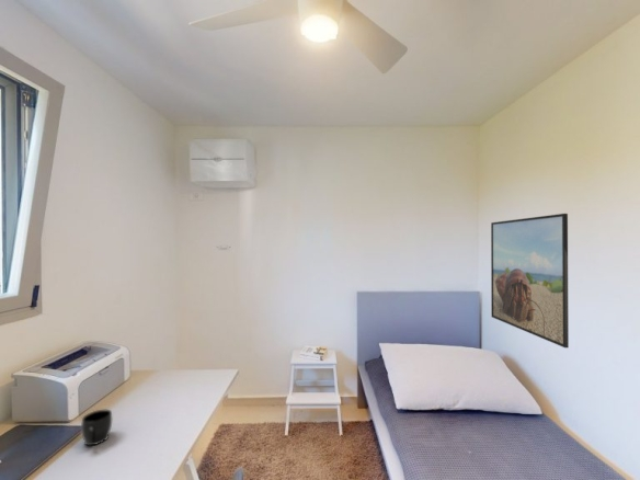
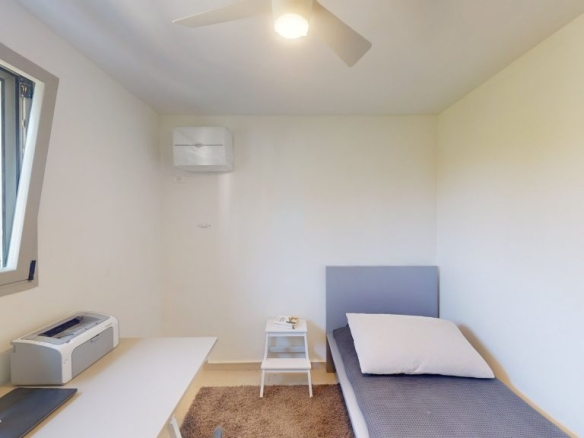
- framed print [490,213,570,348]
- mug [80,409,113,447]
